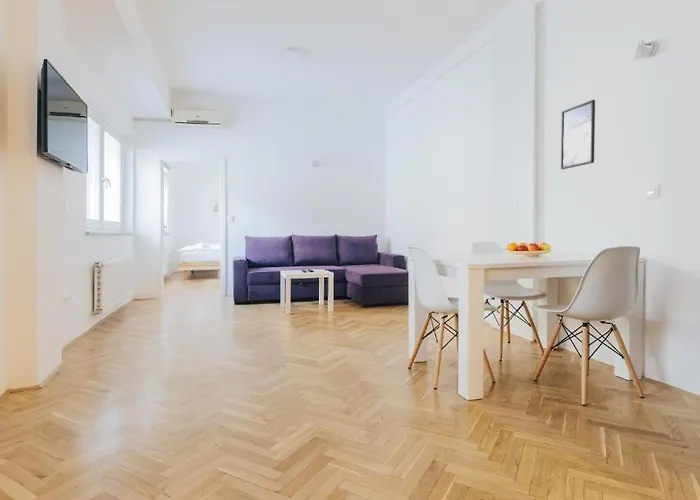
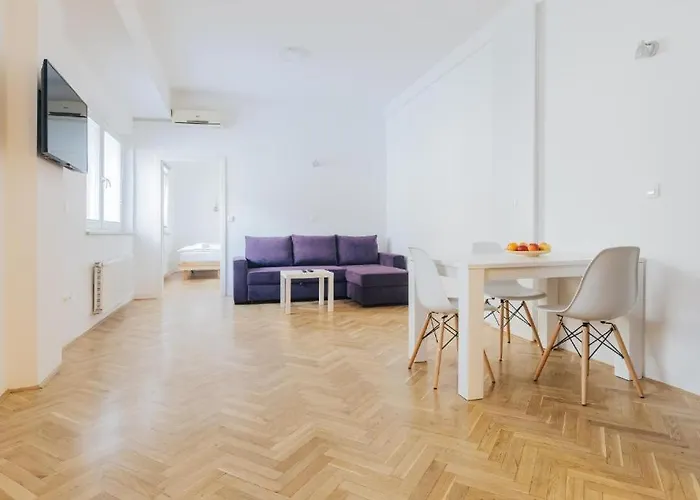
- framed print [560,99,596,170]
